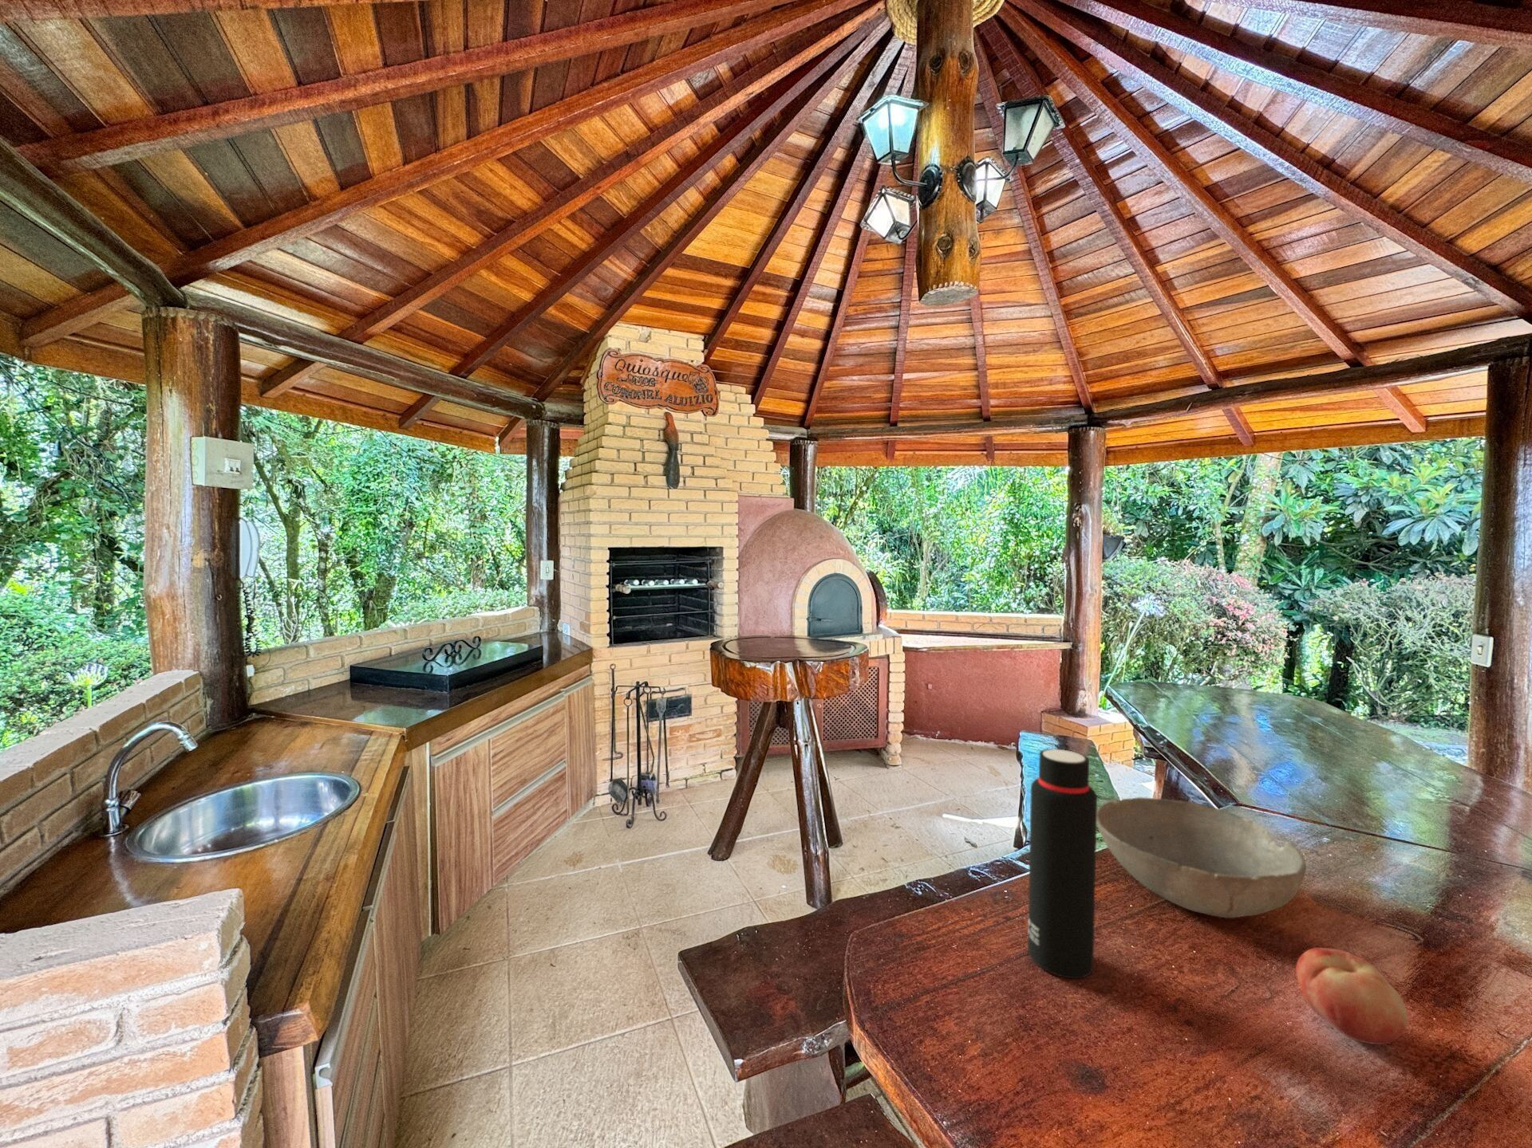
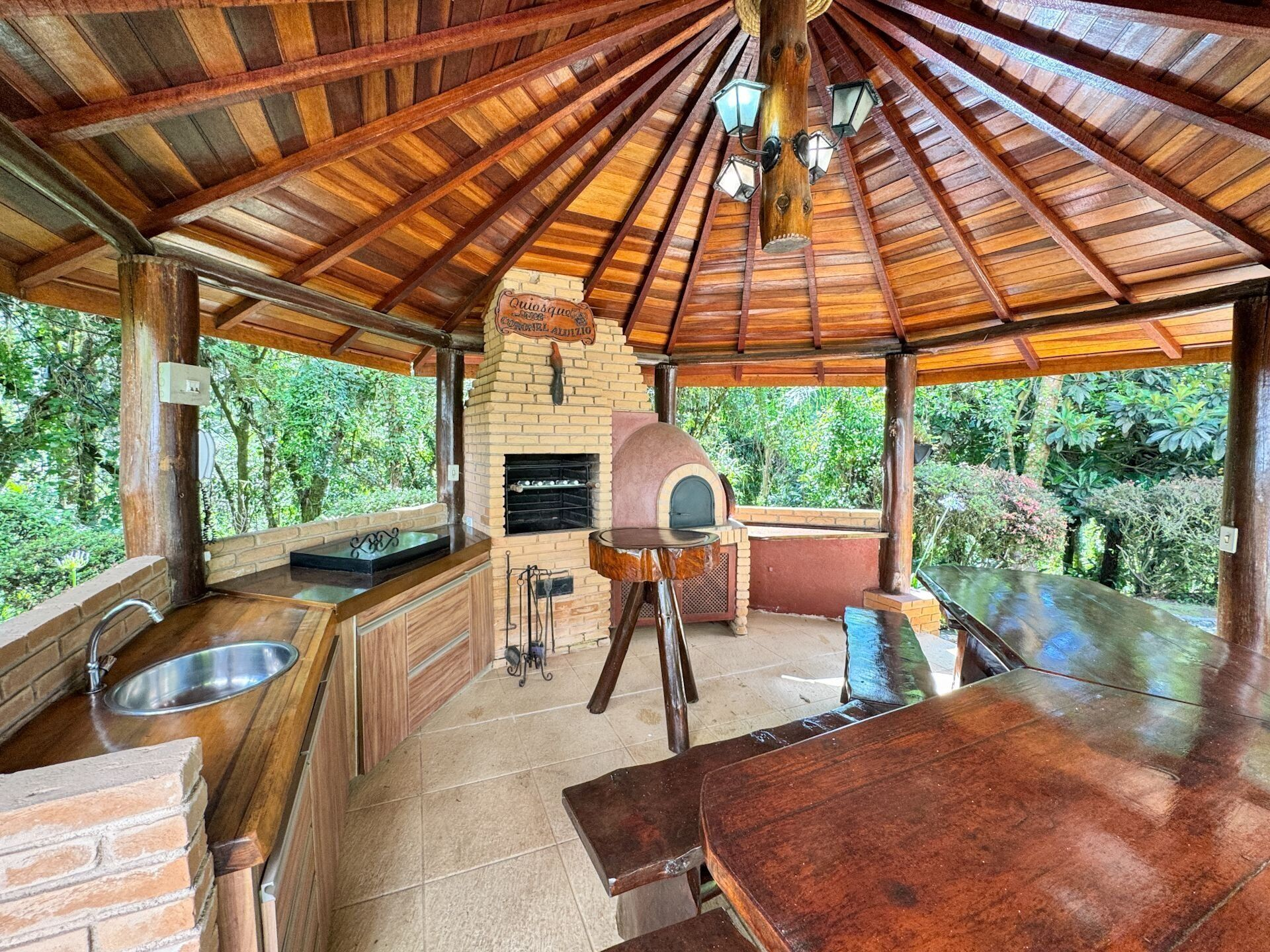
- water bottle [1027,748,1098,979]
- bowl [1097,796,1306,919]
- fruit [1296,947,1409,1046]
